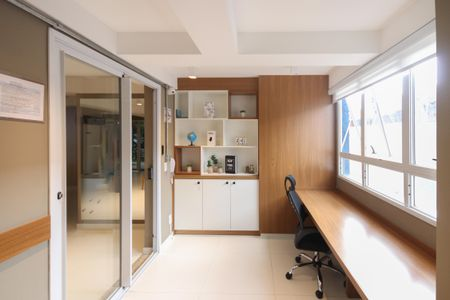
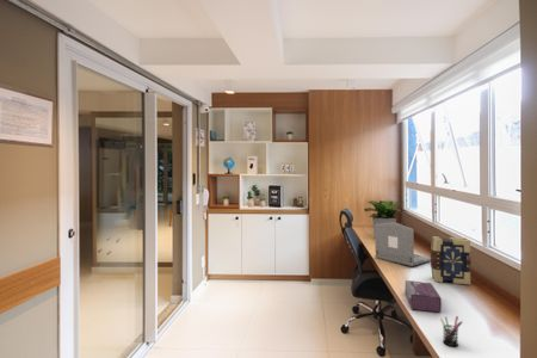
+ book [430,235,473,285]
+ potted plant [363,199,407,239]
+ pen holder [439,315,463,347]
+ laptop [374,222,431,267]
+ tissue box [405,279,443,313]
